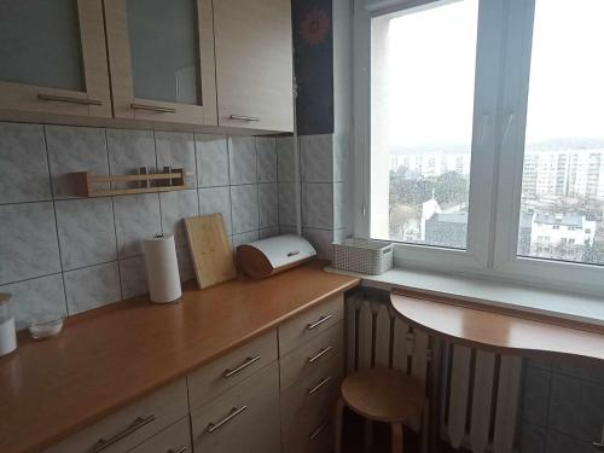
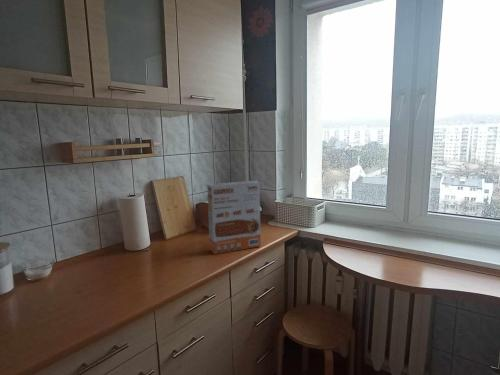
+ cereal box [206,180,262,255]
